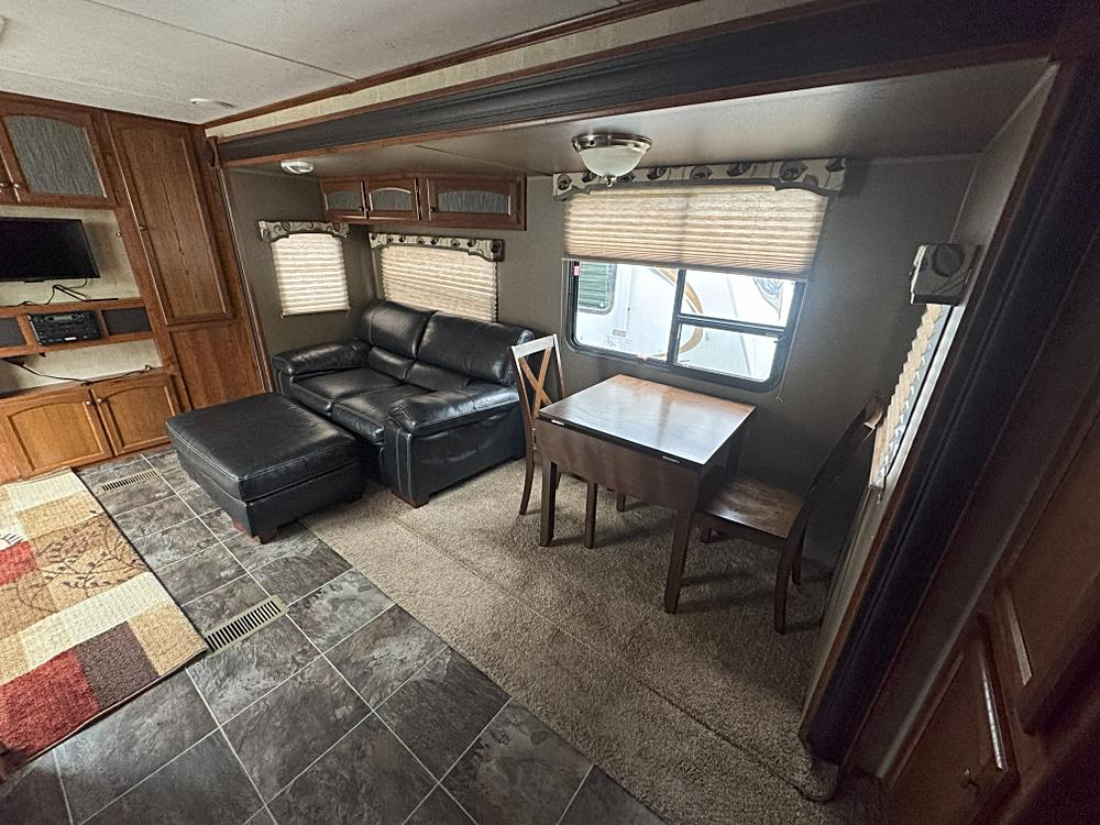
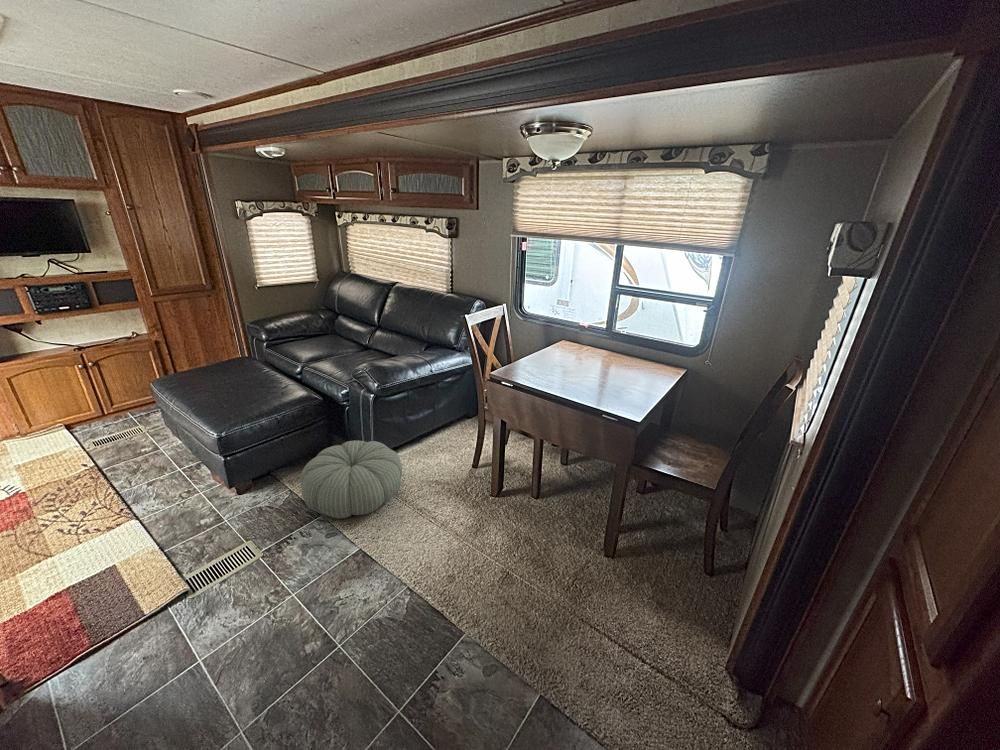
+ pouf [299,440,403,520]
